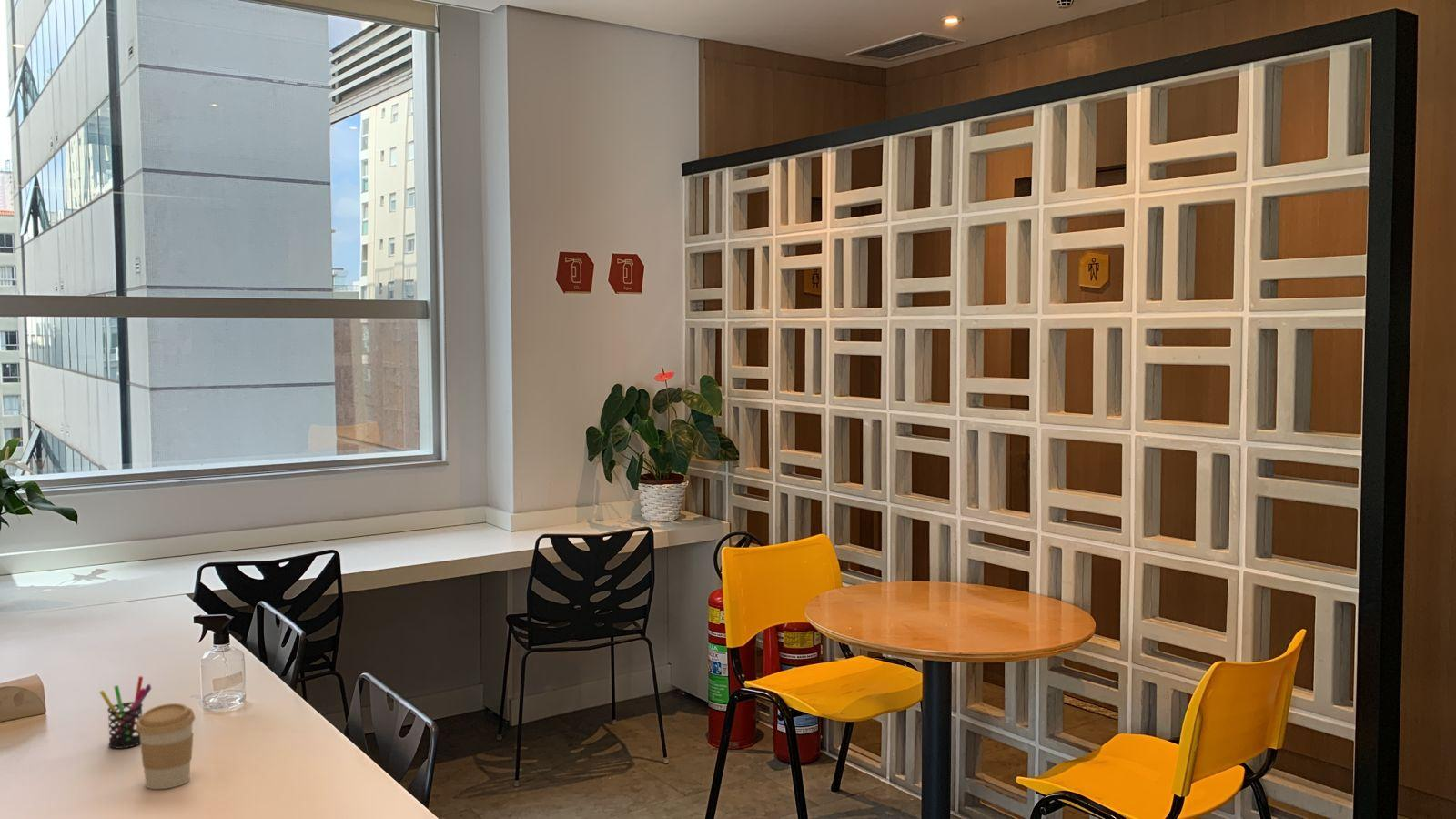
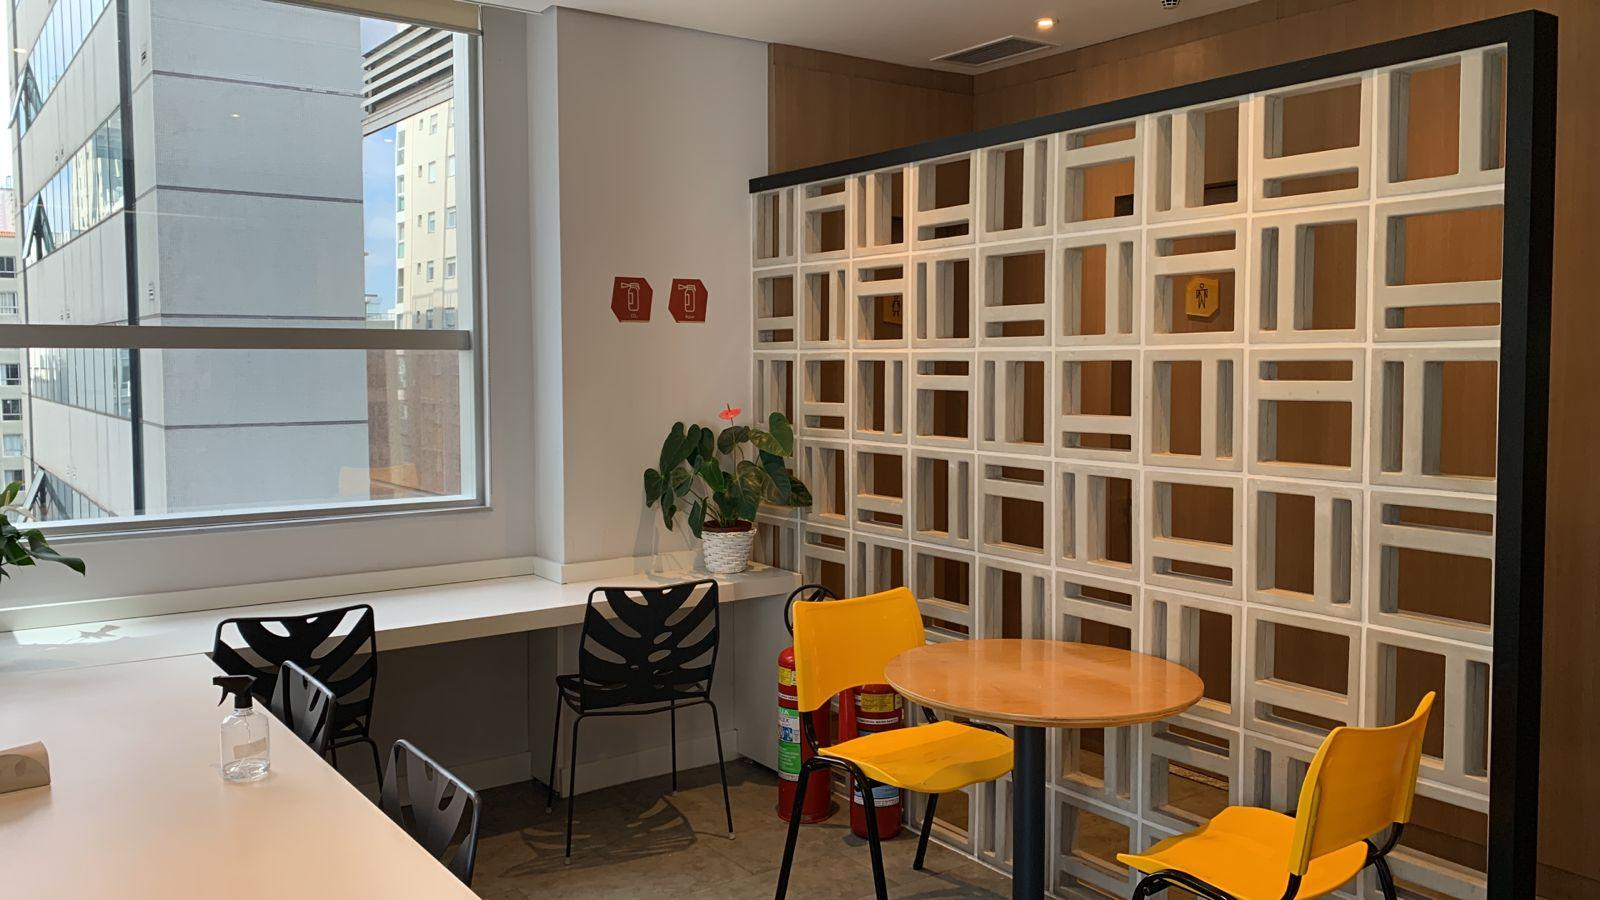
- coffee cup [136,703,196,790]
- pen holder [99,675,152,749]
